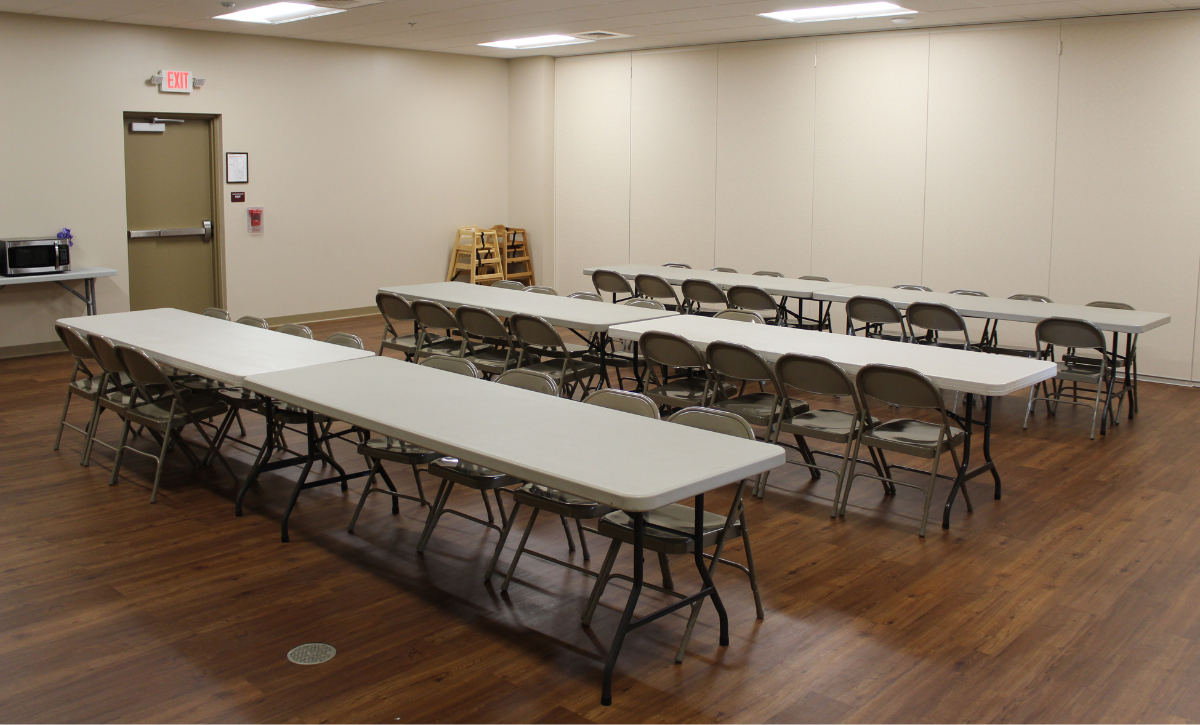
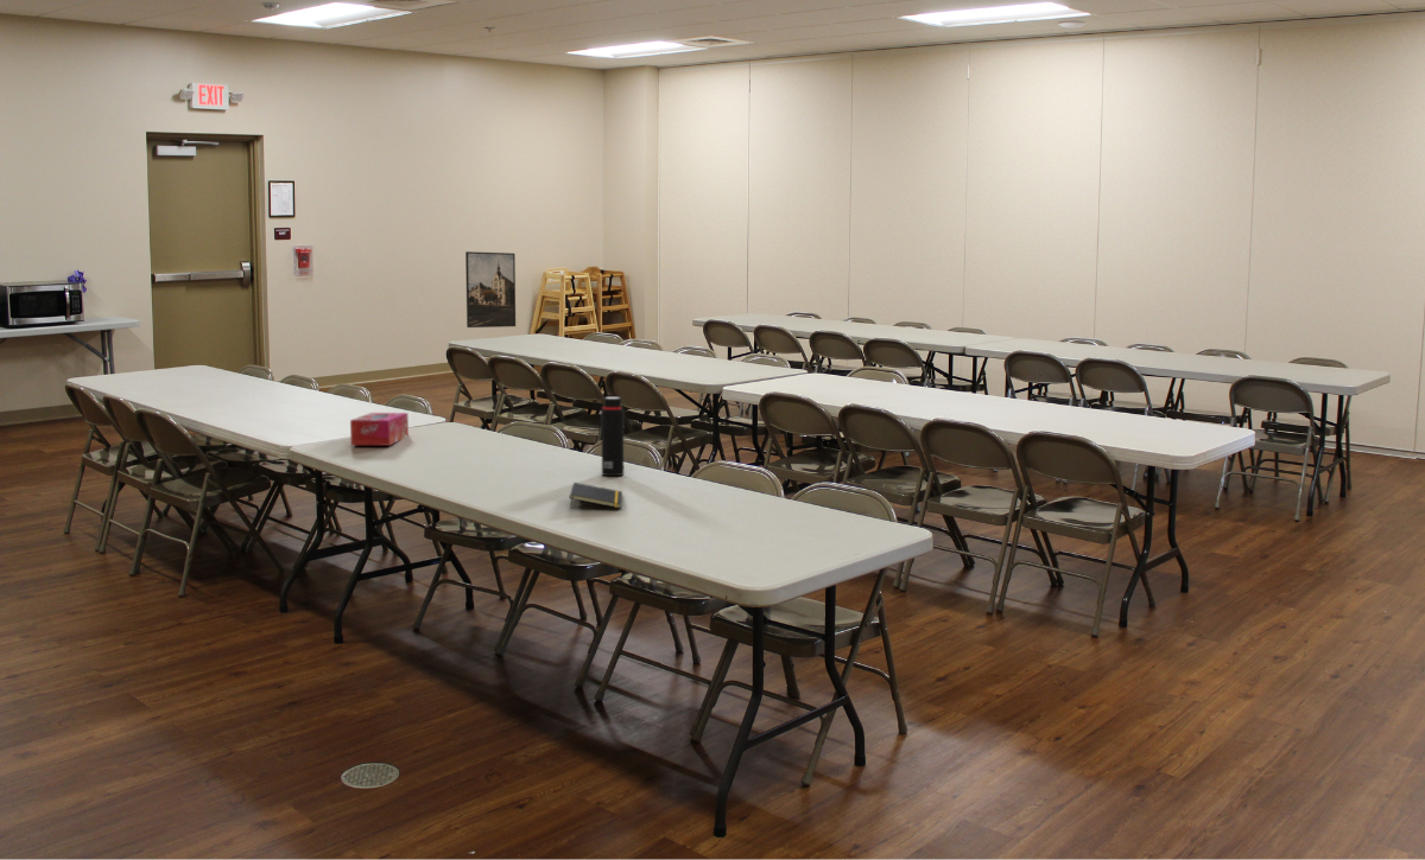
+ notepad [569,482,623,510]
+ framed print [464,250,517,329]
+ tissue box [349,412,410,446]
+ water bottle [597,396,625,477]
